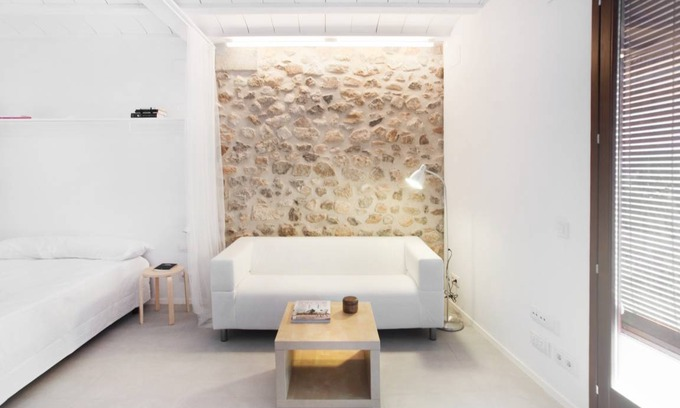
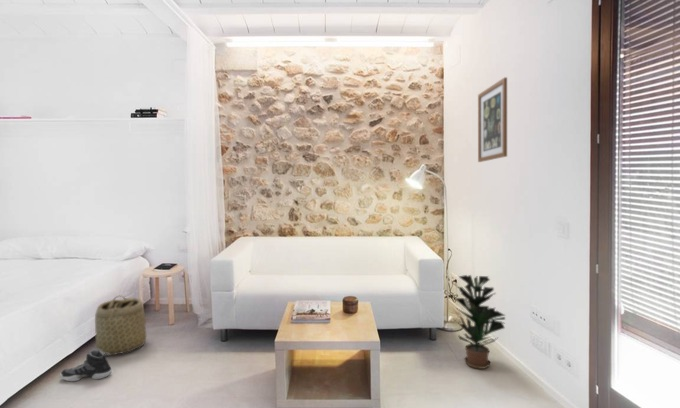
+ basket [94,294,147,356]
+ wall art [477,76,508,163]
+ sneaker [59,348,113,382]
+ potted plant [451,274,507,370]
